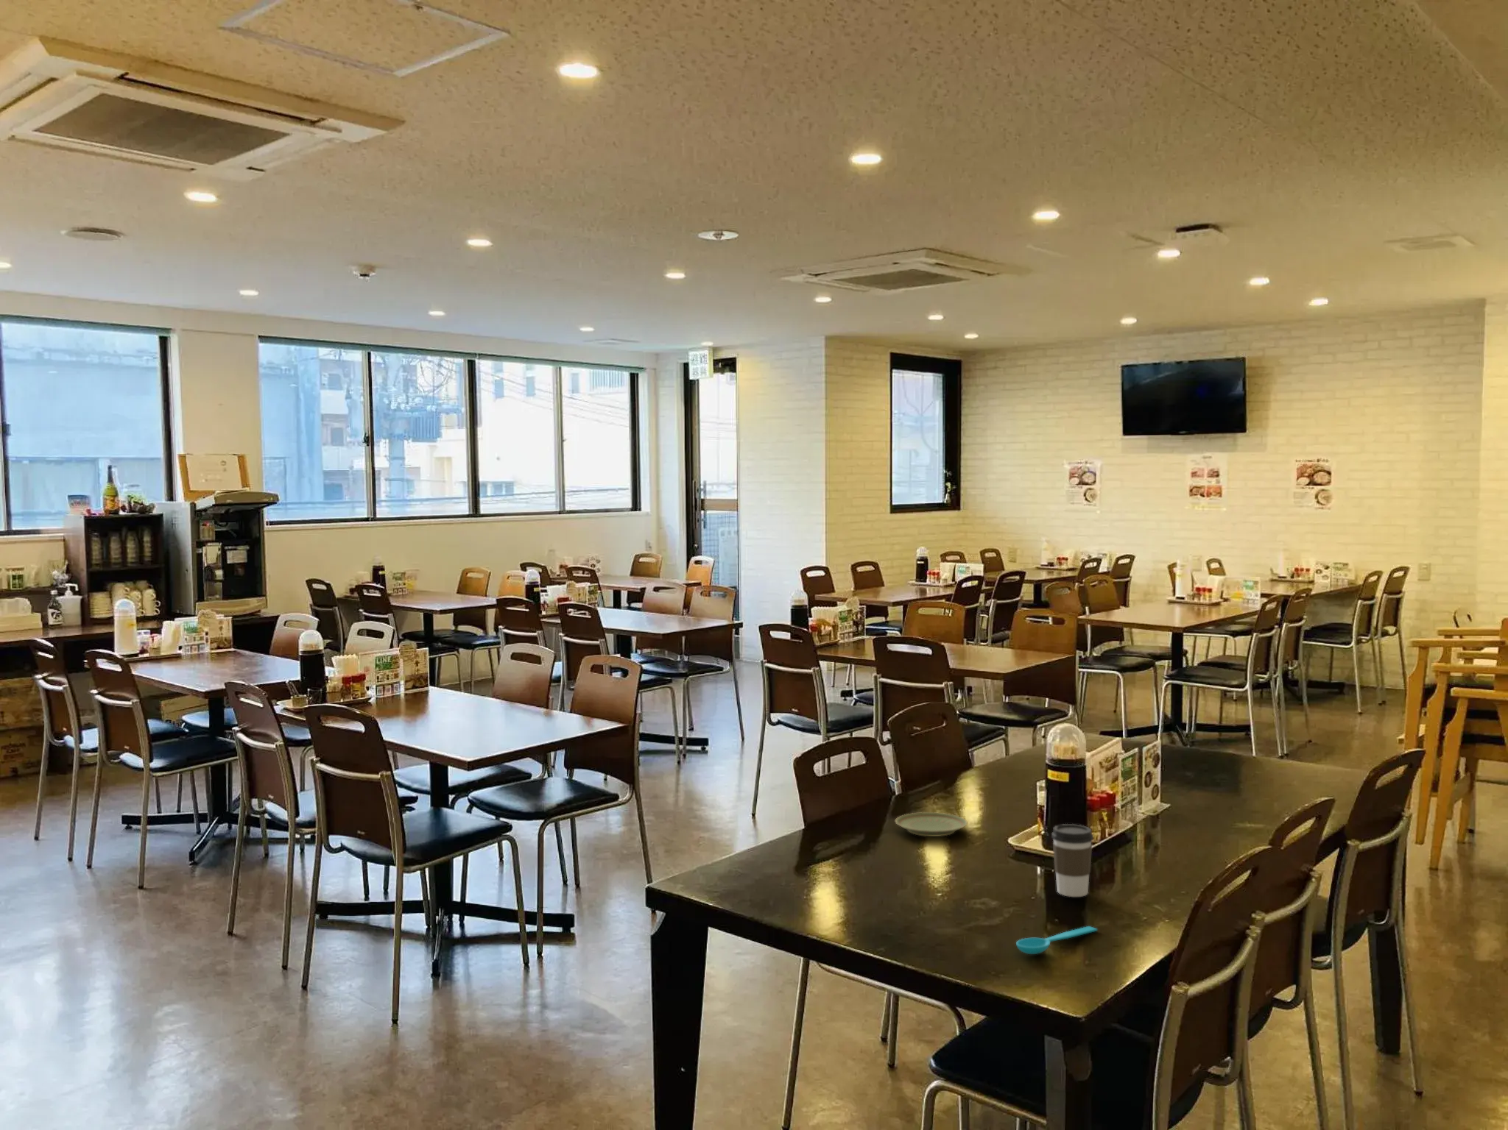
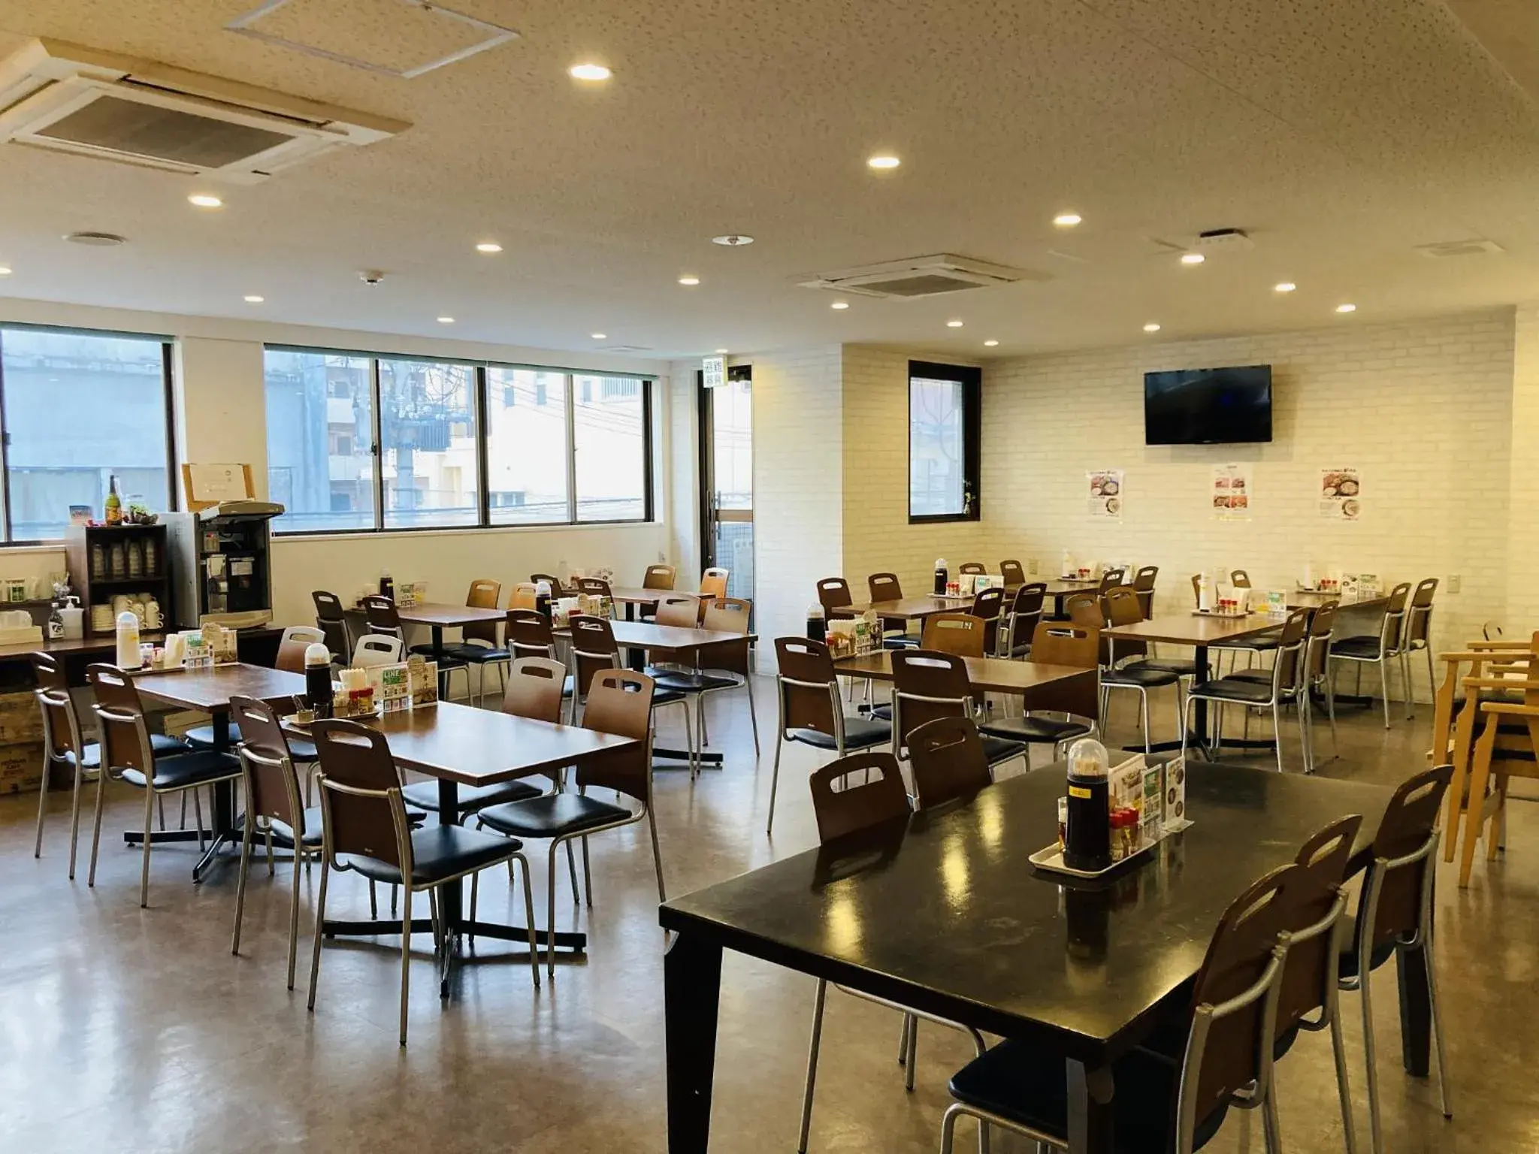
- spoon [1015,926,1098,954]
- plate [894,812,968,837]
- coffee cup [1051,824,1094,897]
